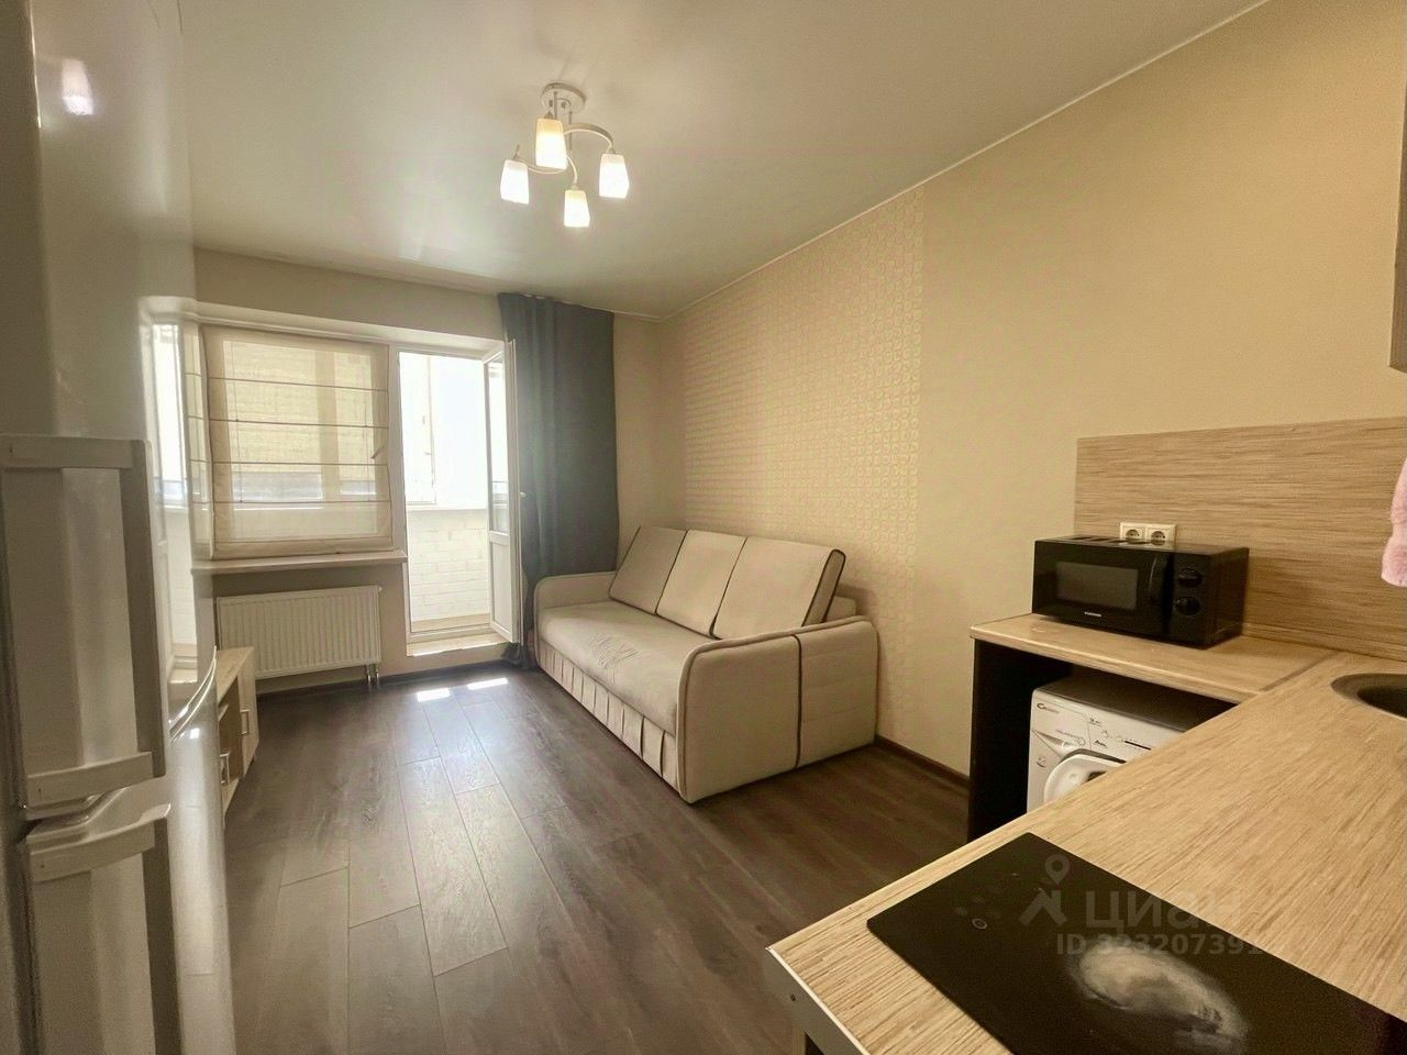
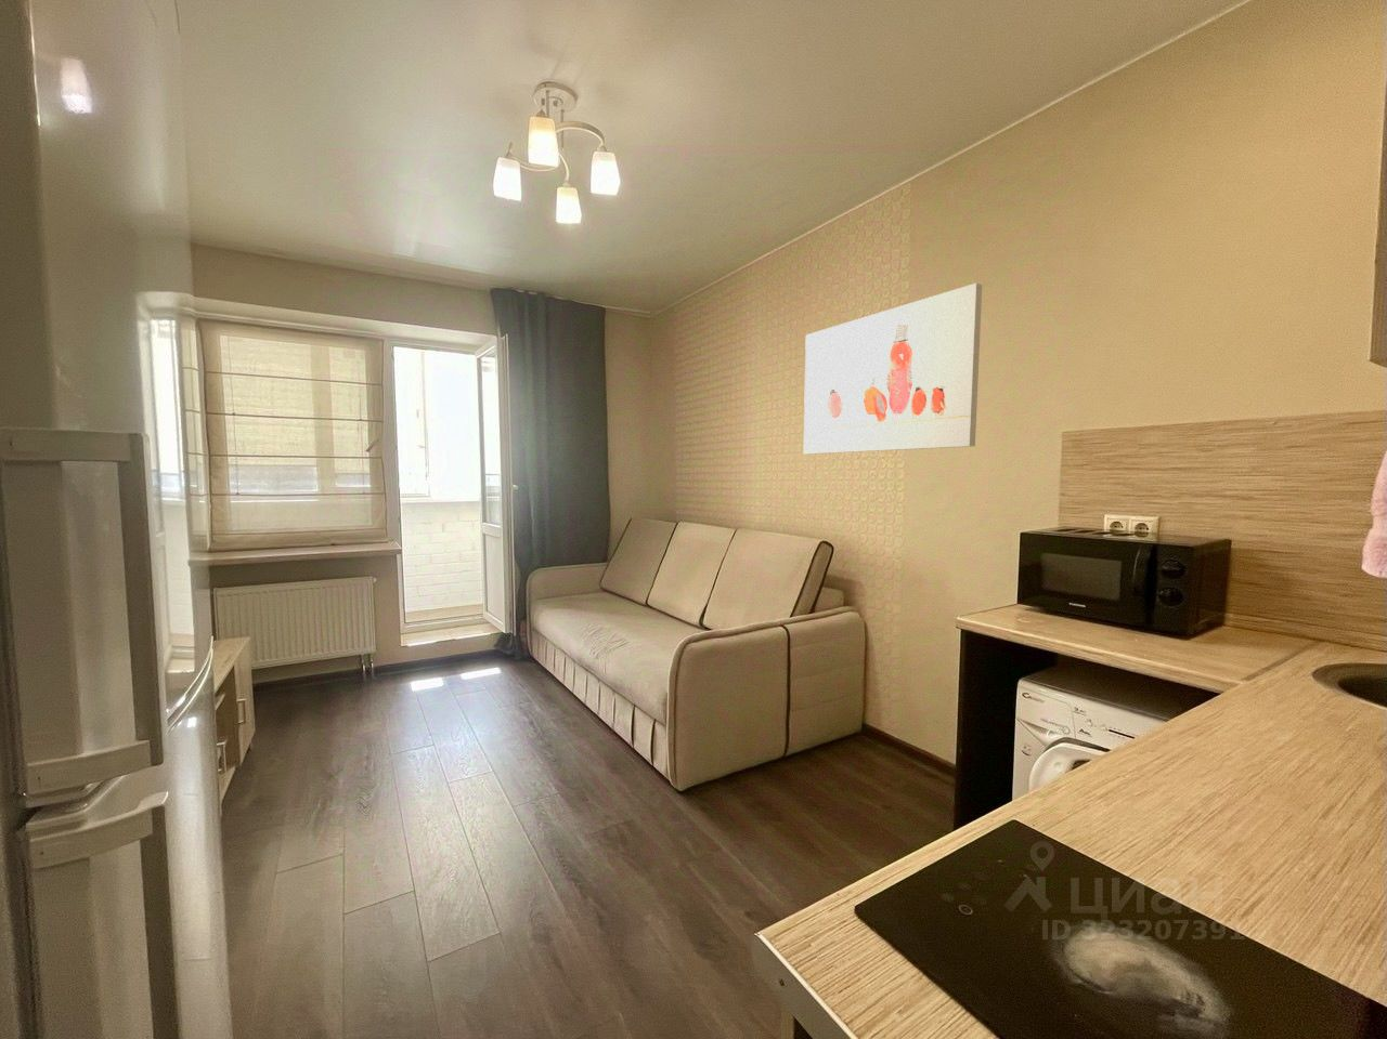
+ wall art [803,283,983,455]
